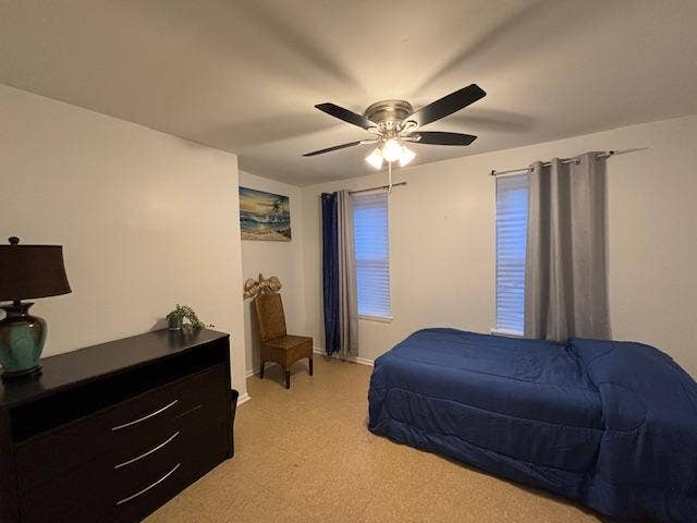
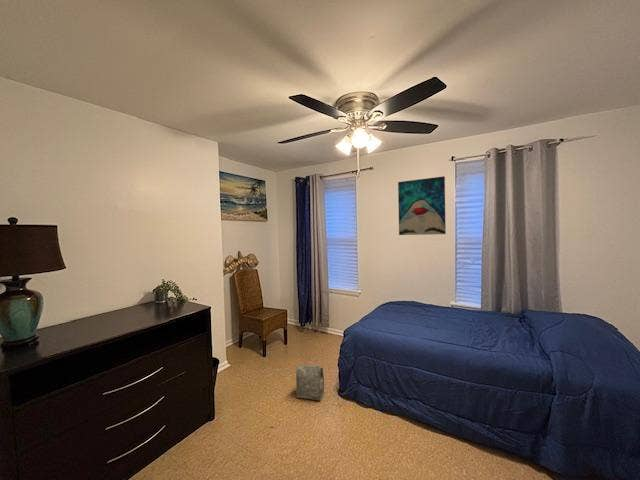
+ wall art [397,175,447,236]
+ bag [295,364,325,402]
